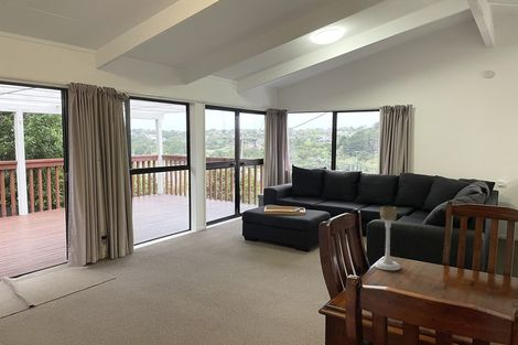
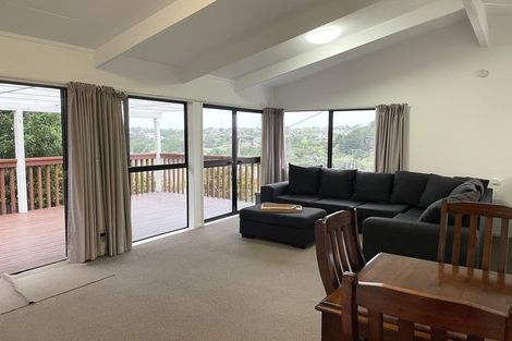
- candle holder [374,205,401,271]
